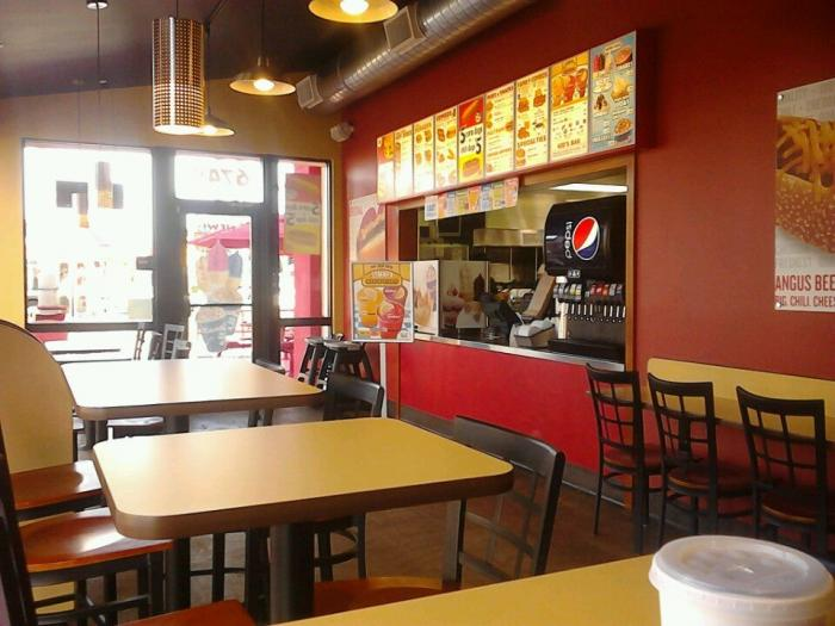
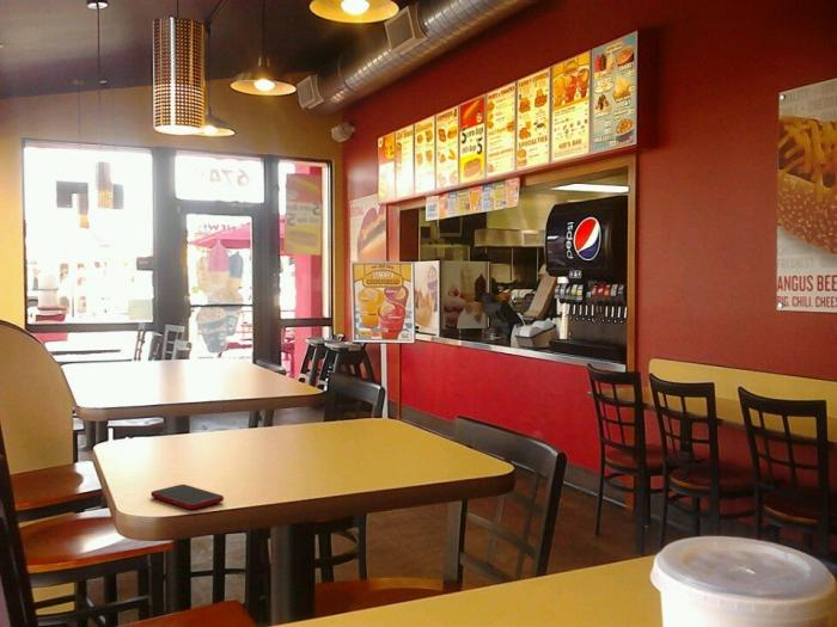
+ cell phone [149,484,225,510]
